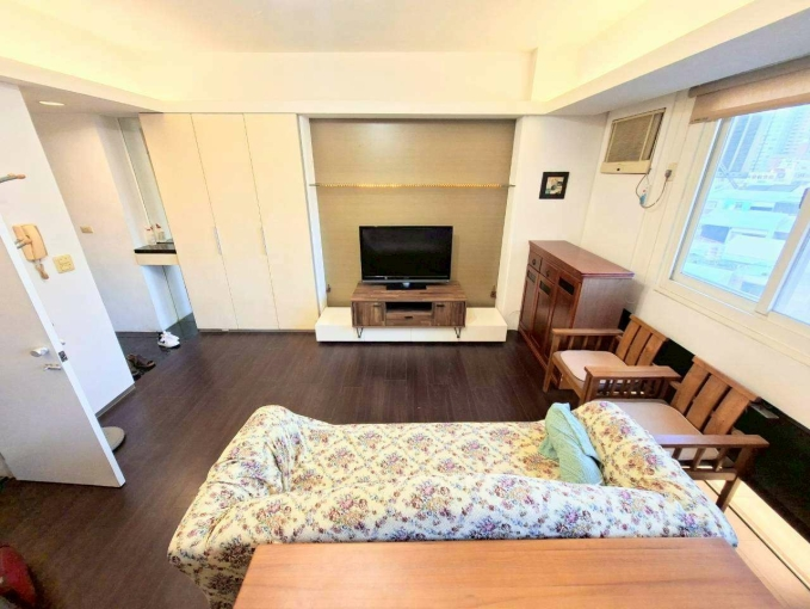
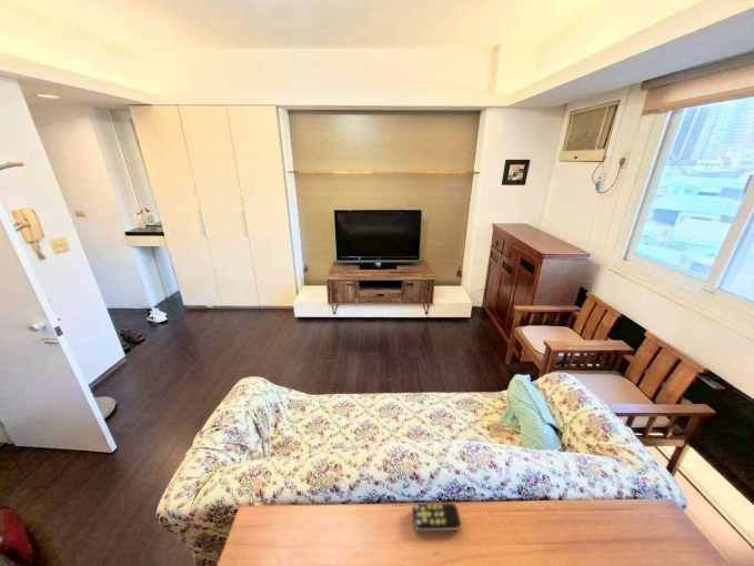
+ remote control [411,502,462,532]
